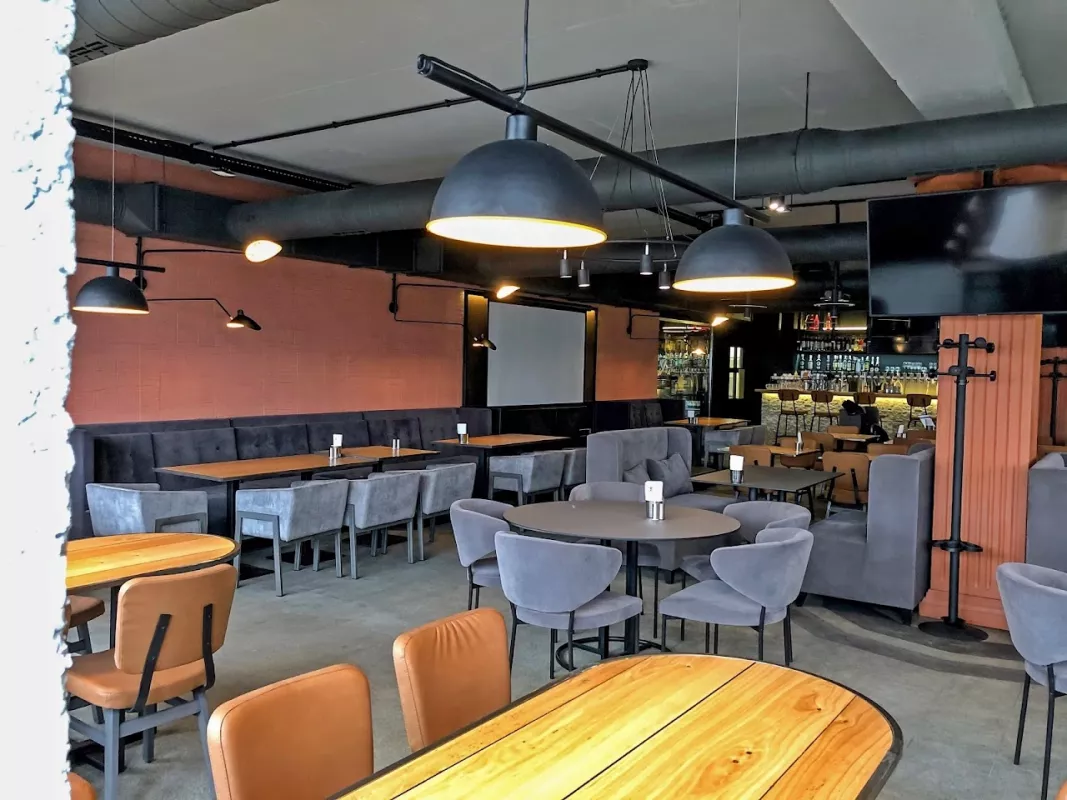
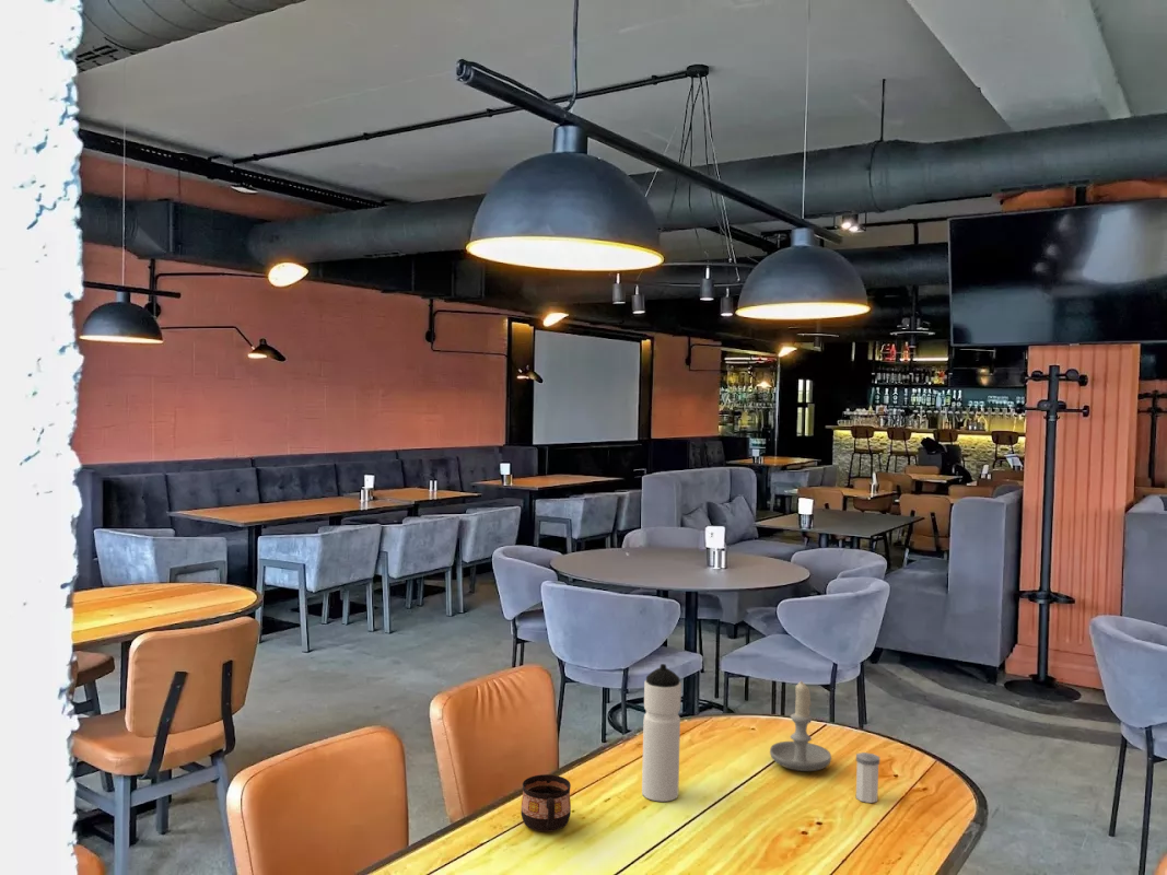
+ candle [769,679,832,772]
+ cup [520,773,572,832]
+ water bottle [641,663,682,803]
+ salt shaker [855,751,880,804]
